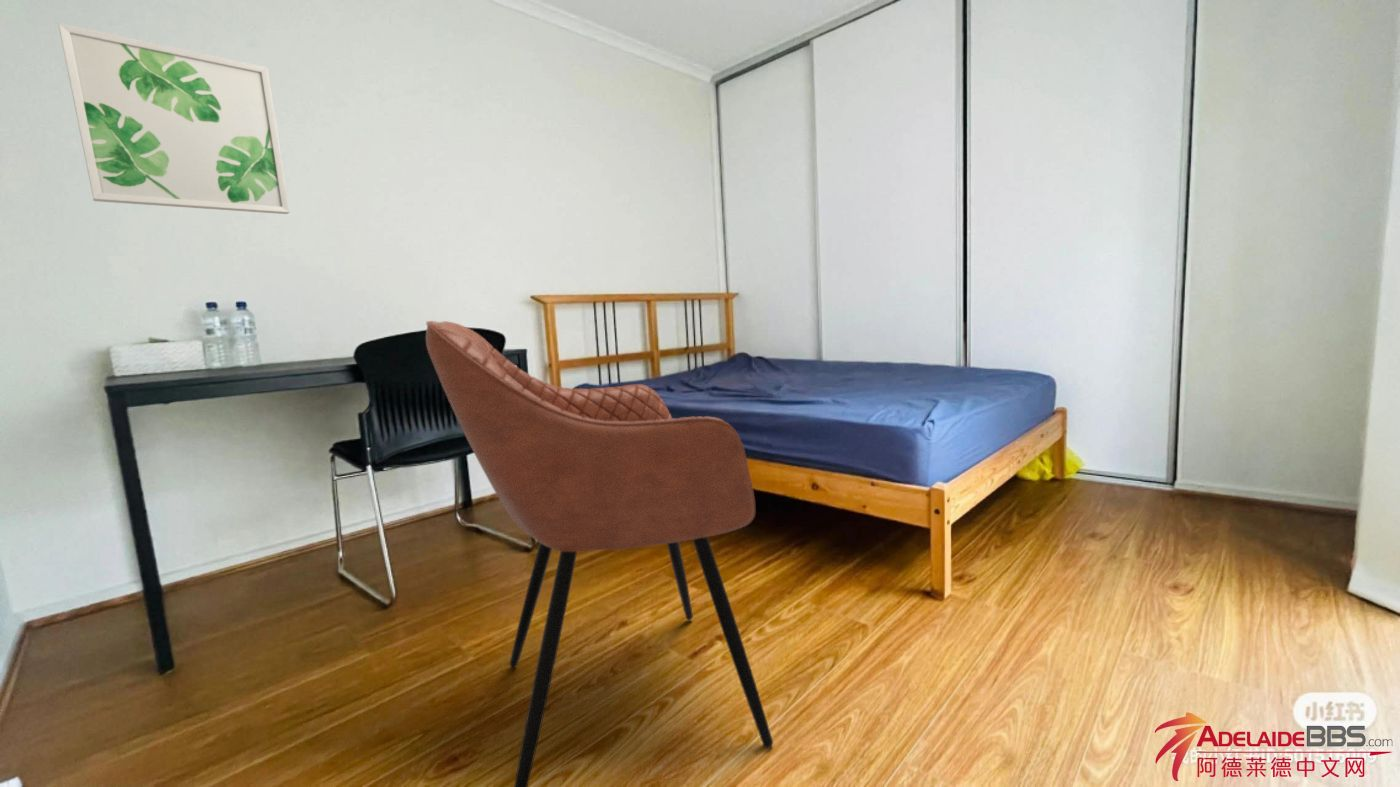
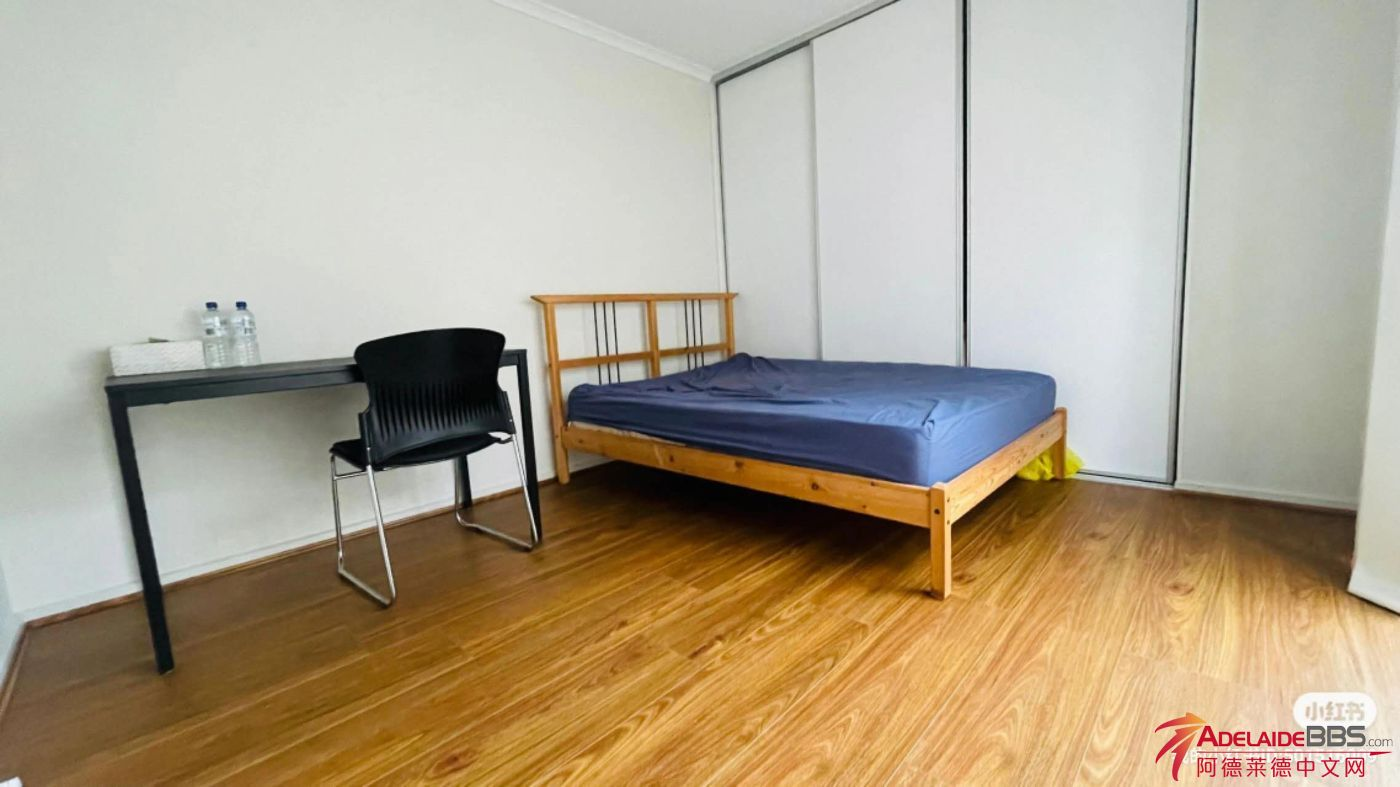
- armchair [425,320,774,787]
- wall art [57,22,291,215]
